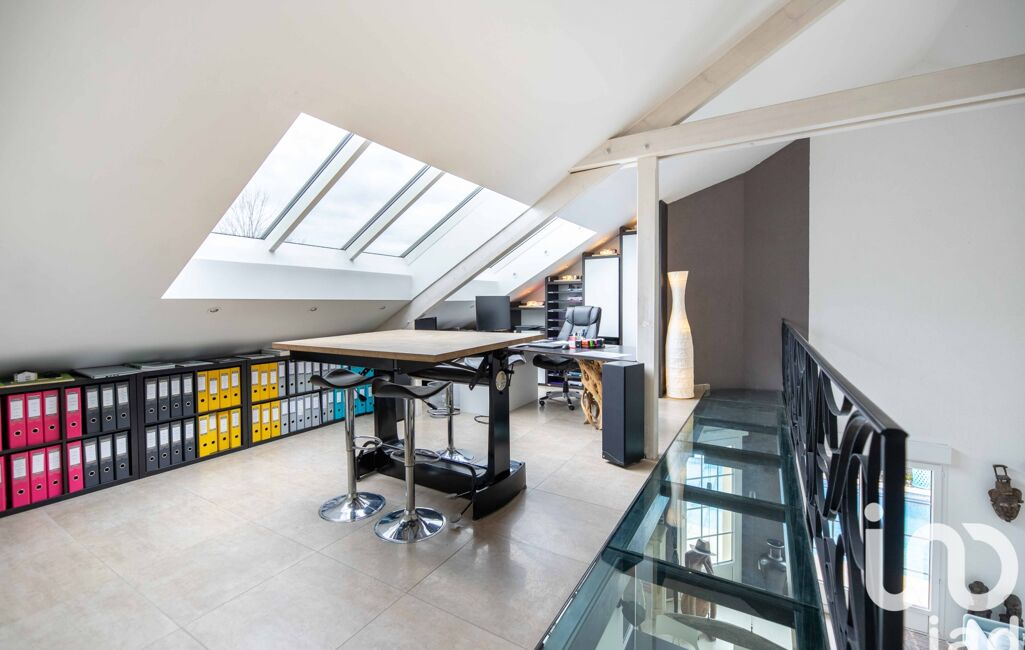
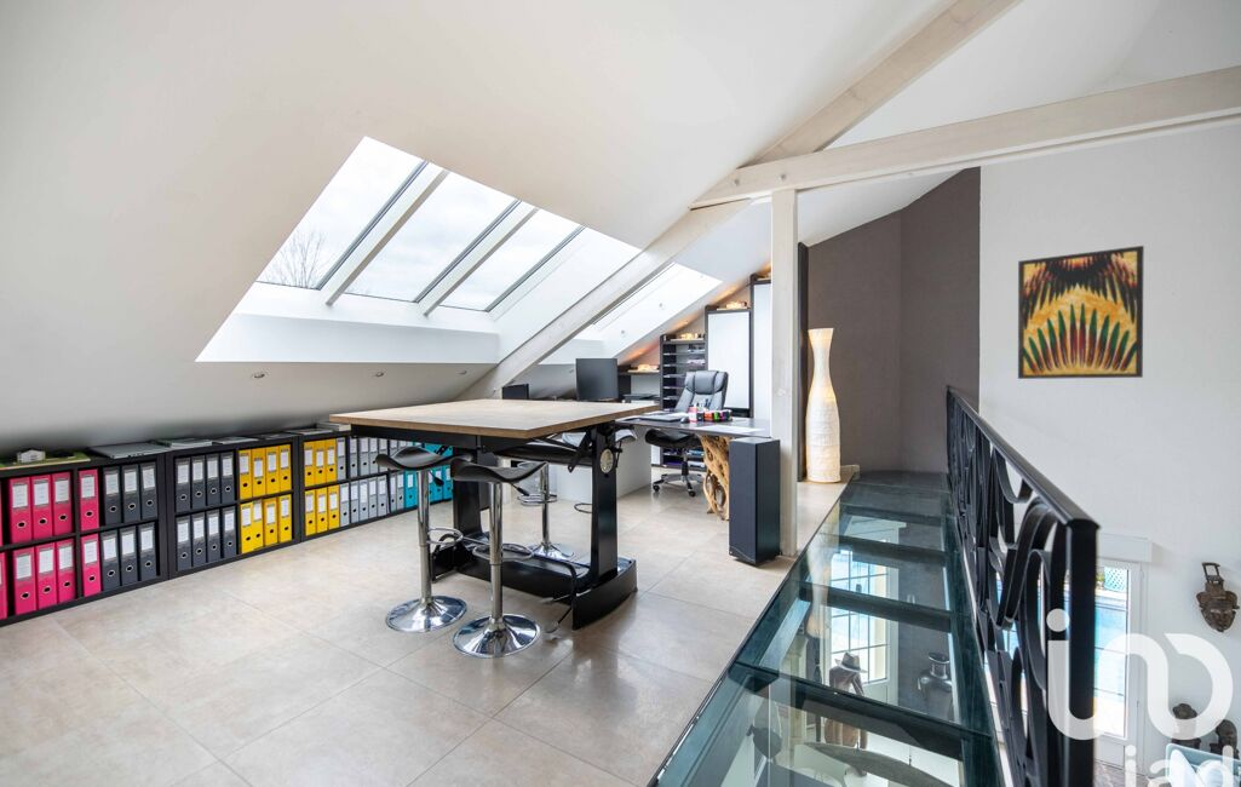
+ wall art [1017,245,1145,380]
